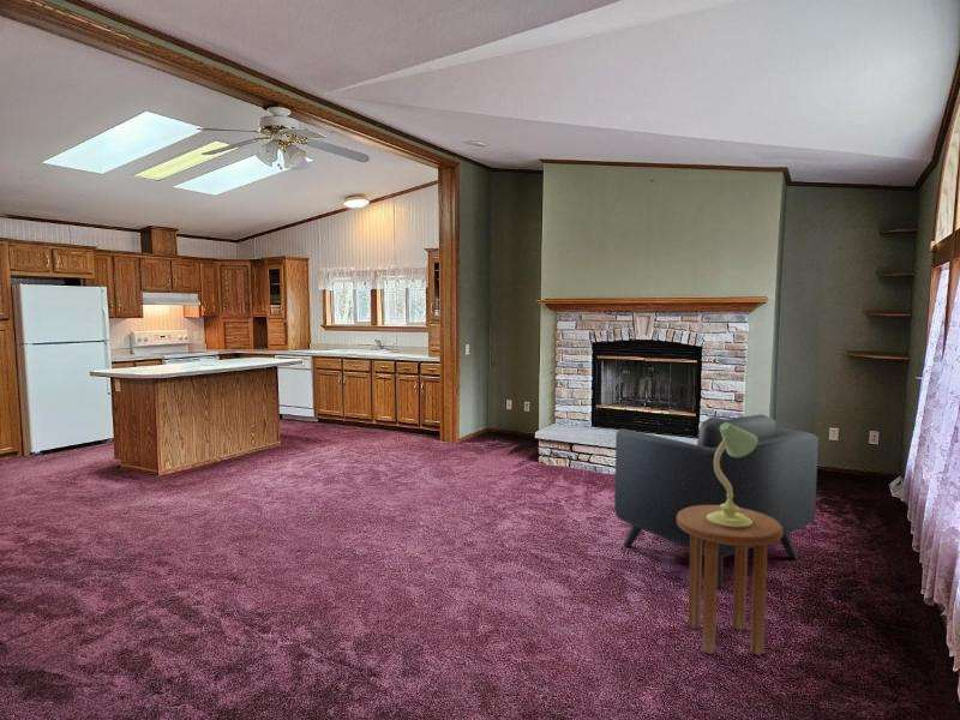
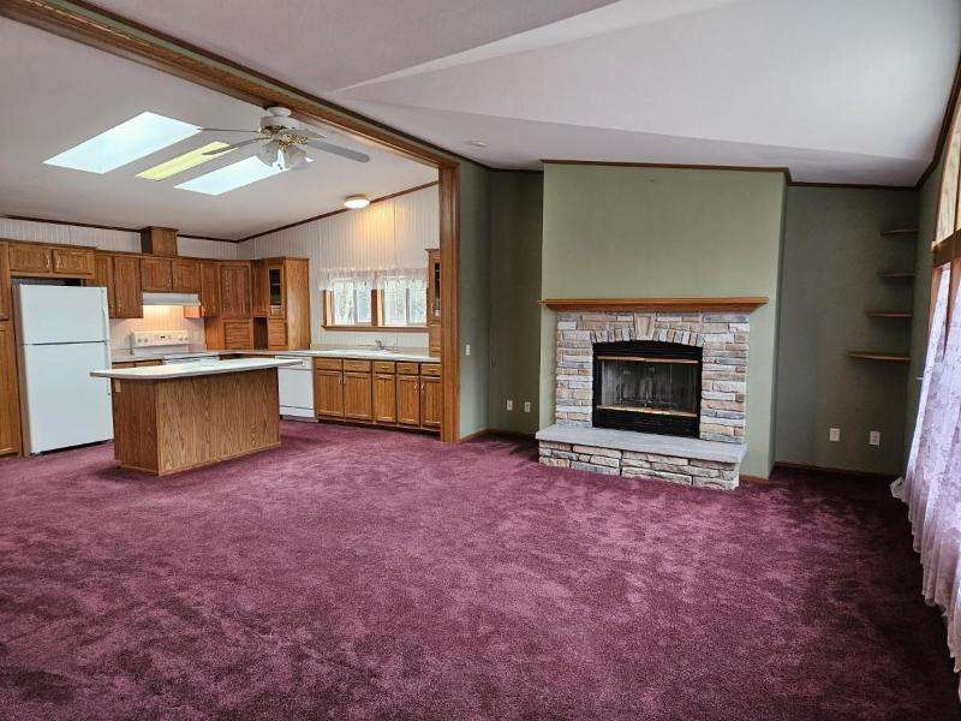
- side table [677,505,782,658]
- armchair [613,413,820,589]
- table lamp [707,422,757,528]
